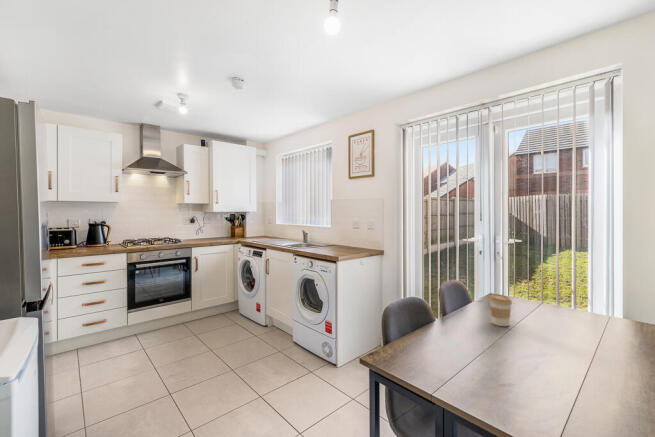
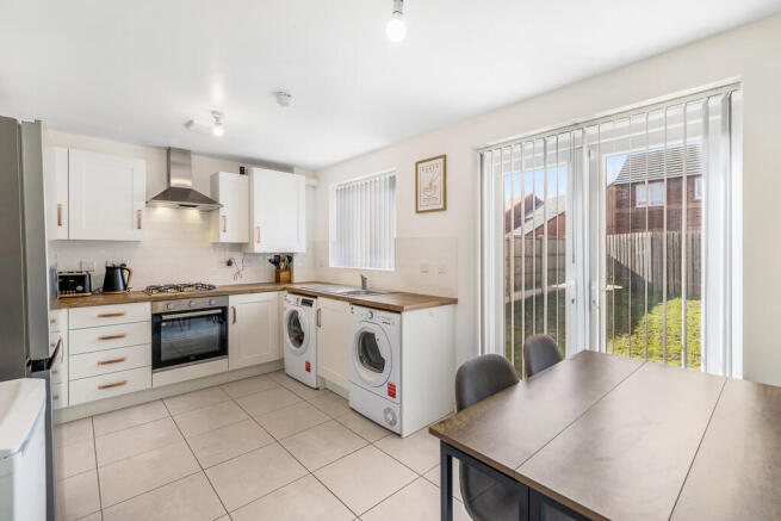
- coffee cup [488,293,513,327]
